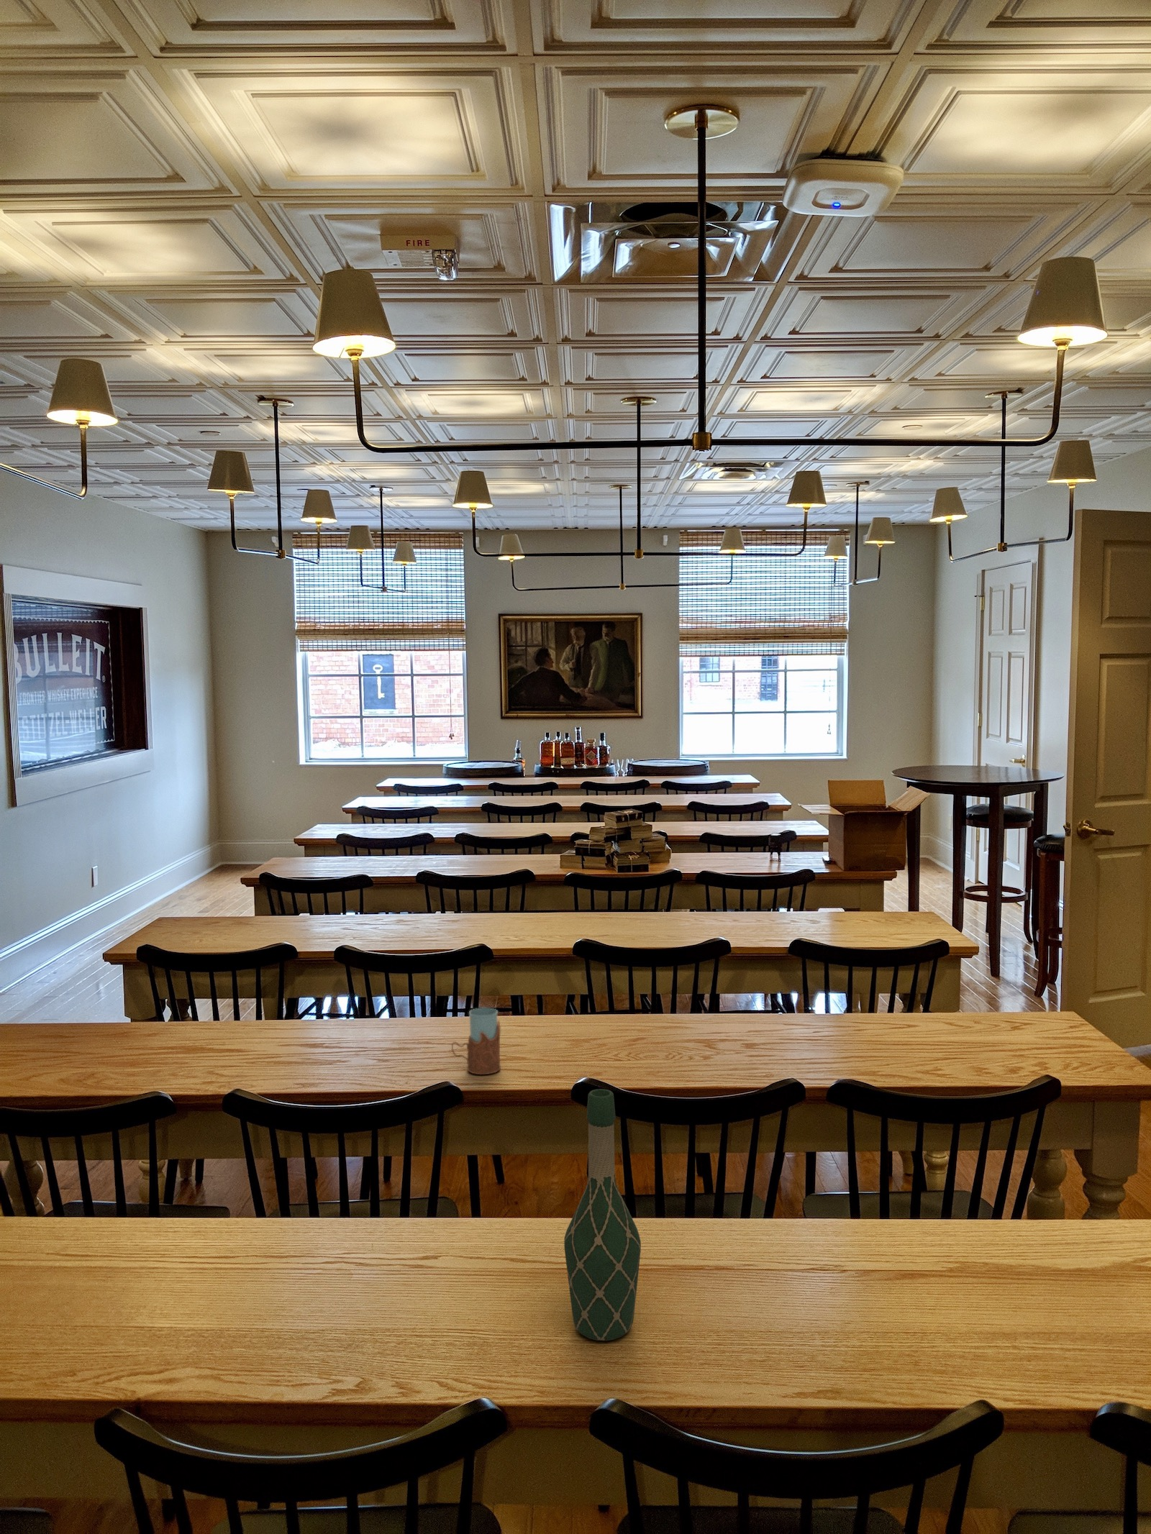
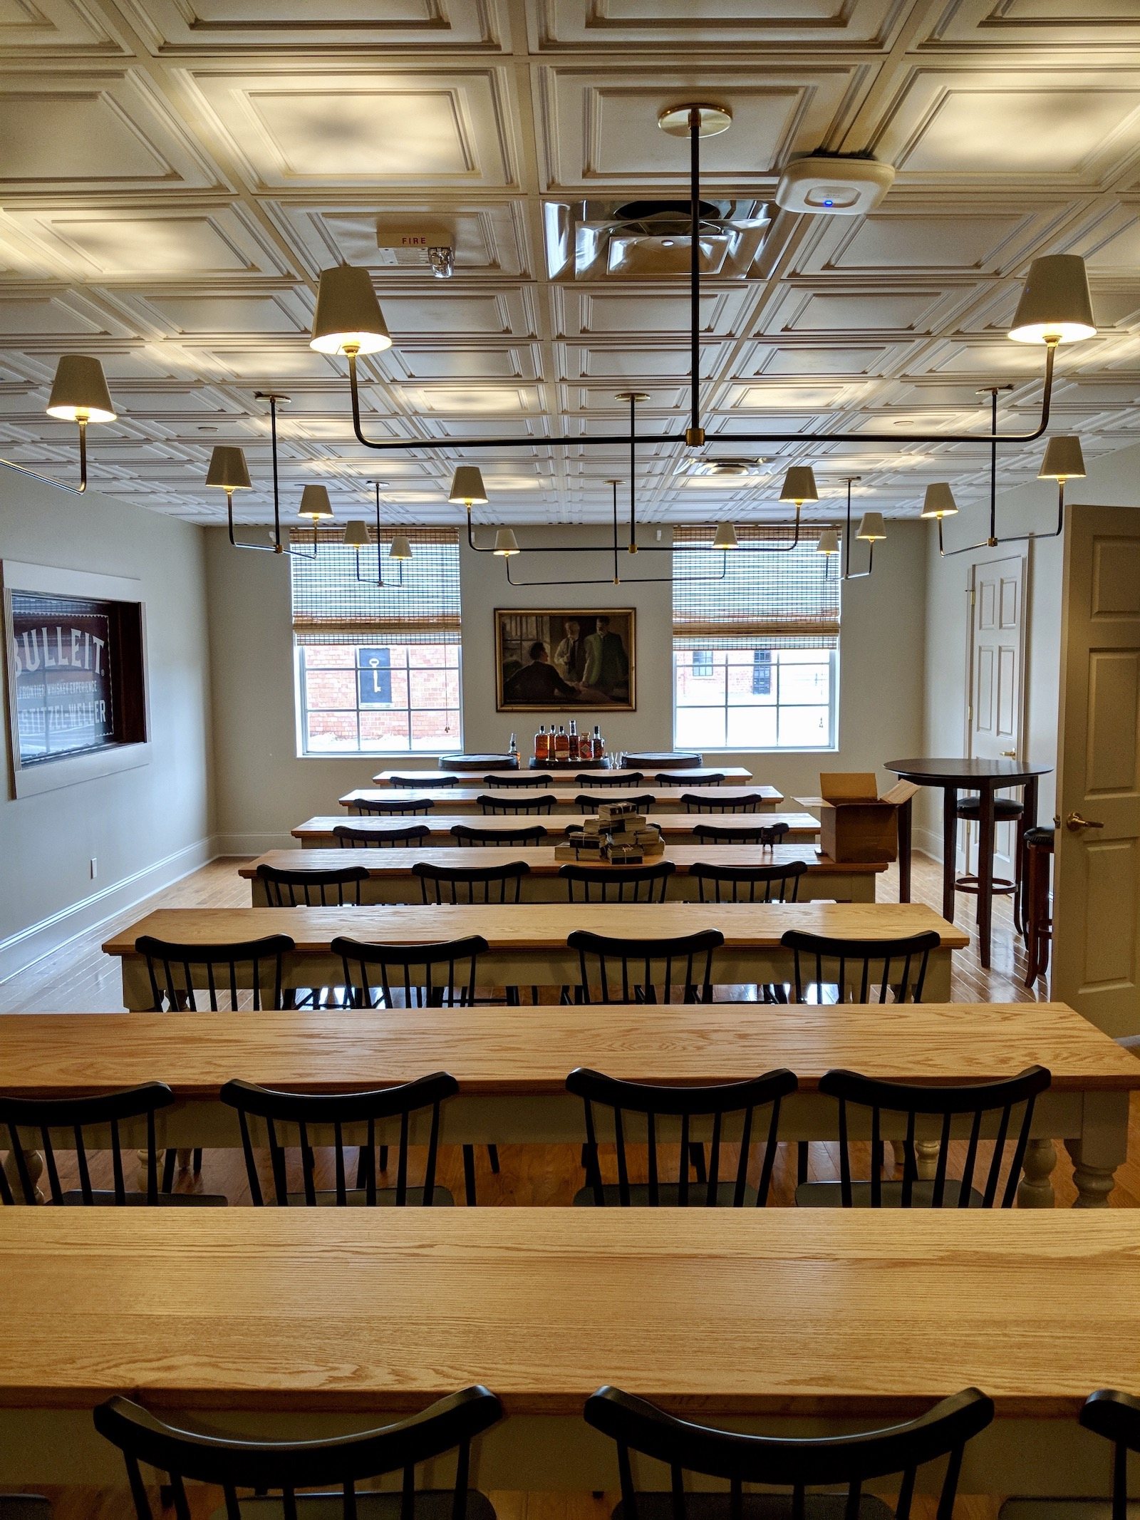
- drinking glass [451,1008,502,1075]
- wine bottle [563,1088,642,1342]
